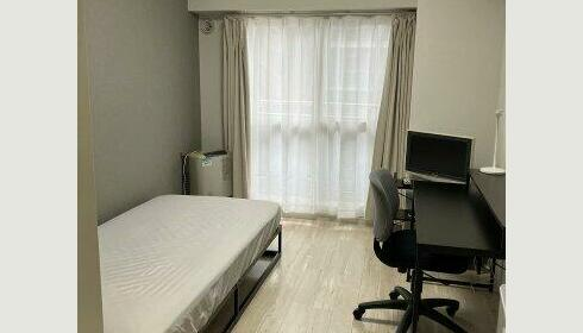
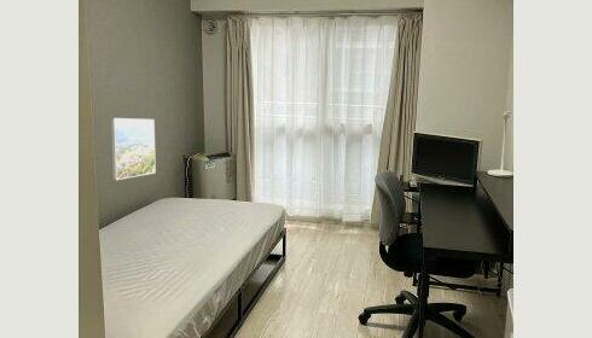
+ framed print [110,117,157,181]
